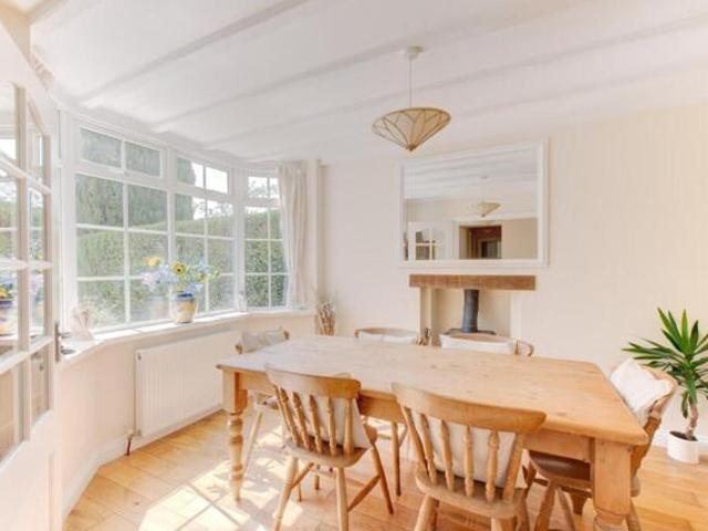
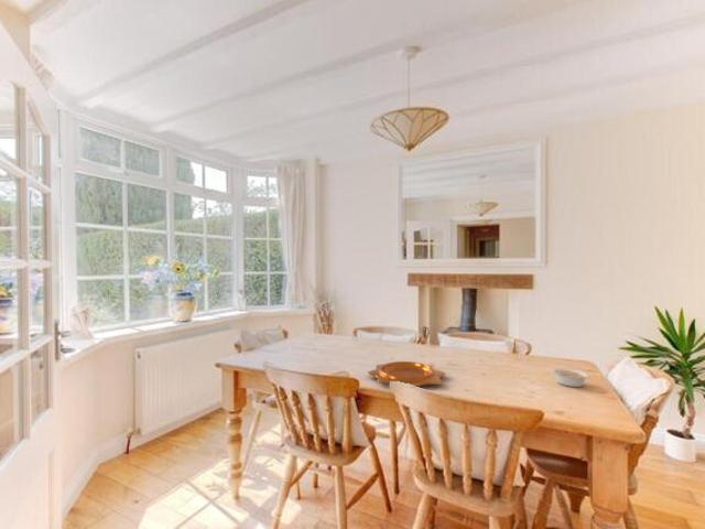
+ decorative bowl [367,360,447,388]
+ legume [551,367,589,388]
